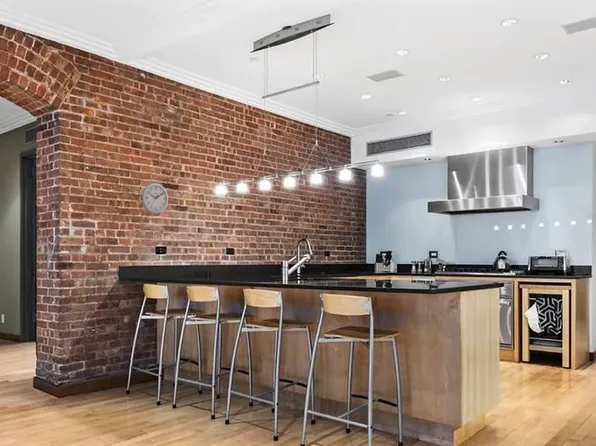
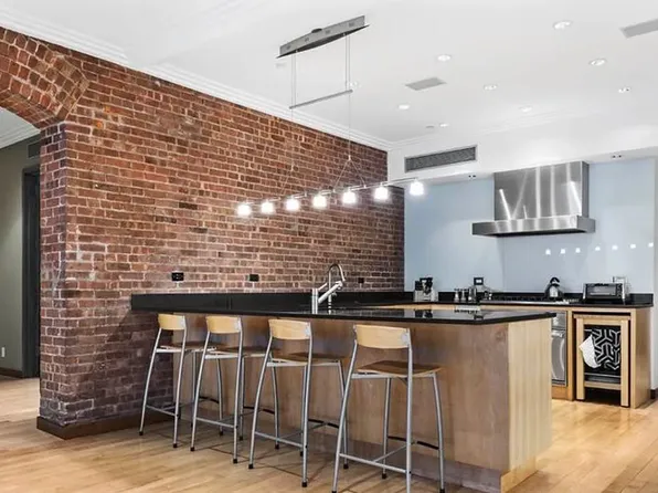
- wall clock [141,182,169,215]
